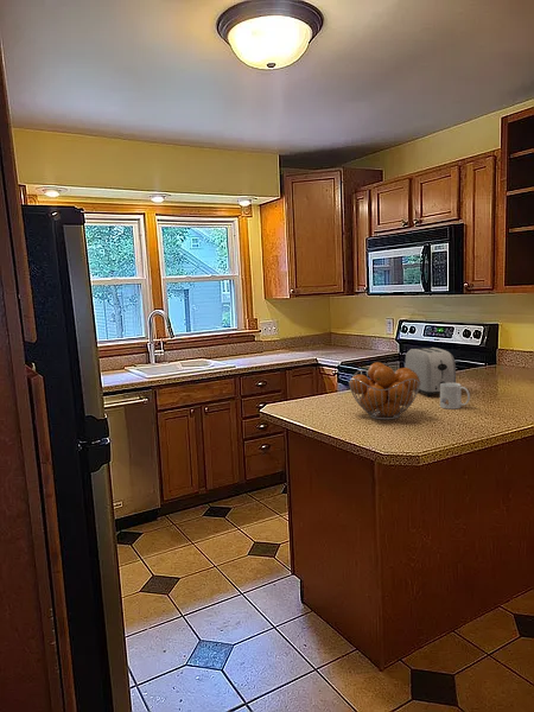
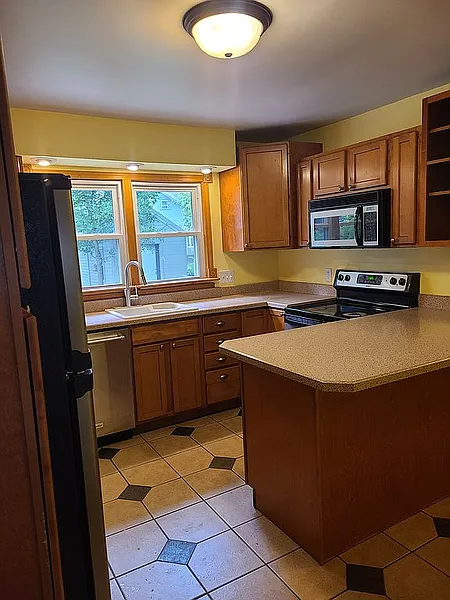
- toaster [405,347,457,398]
- fruit basket [348,361,421,421]
- mug [439,382,471,409]
